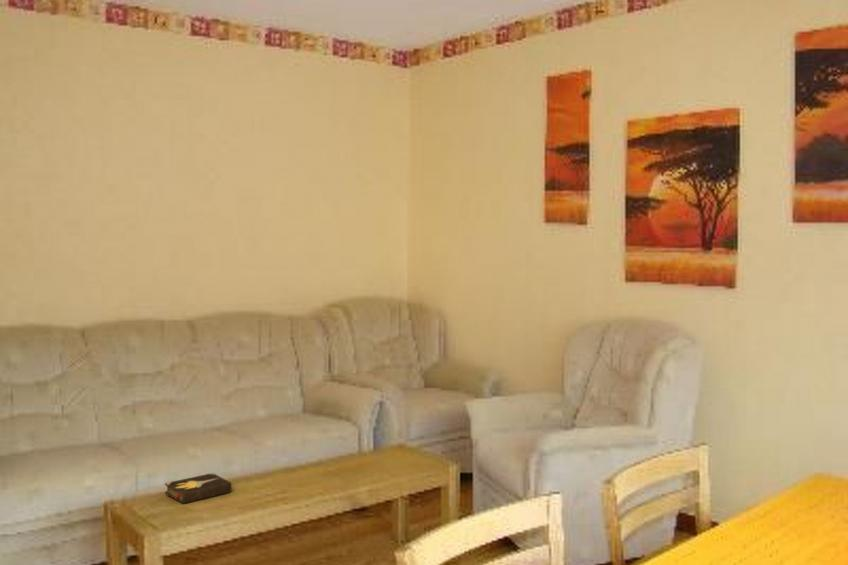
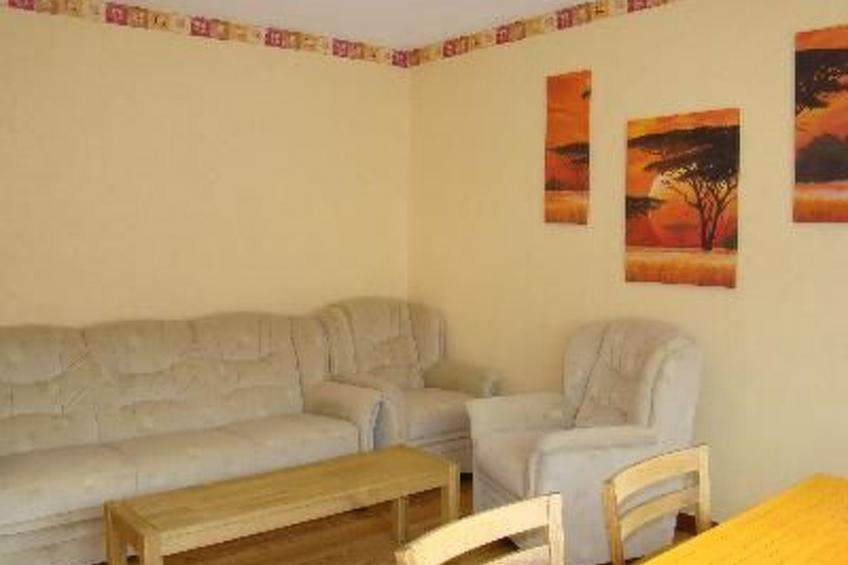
- hardback book [164,471,234,505]
